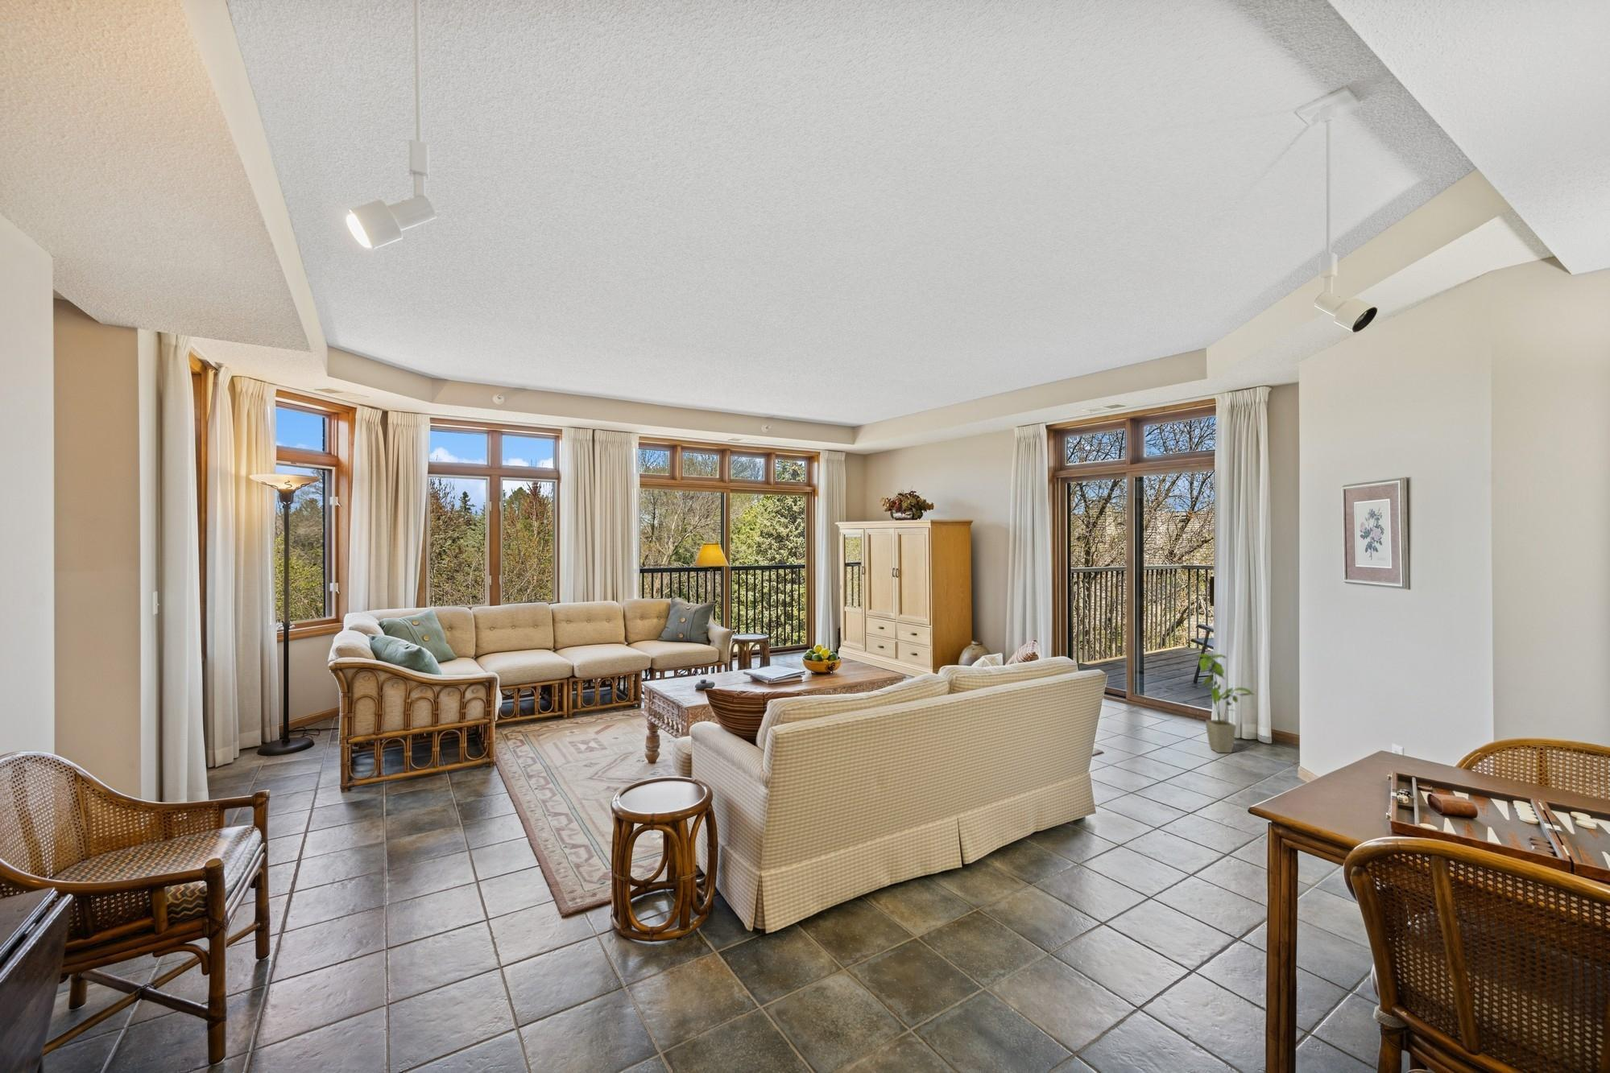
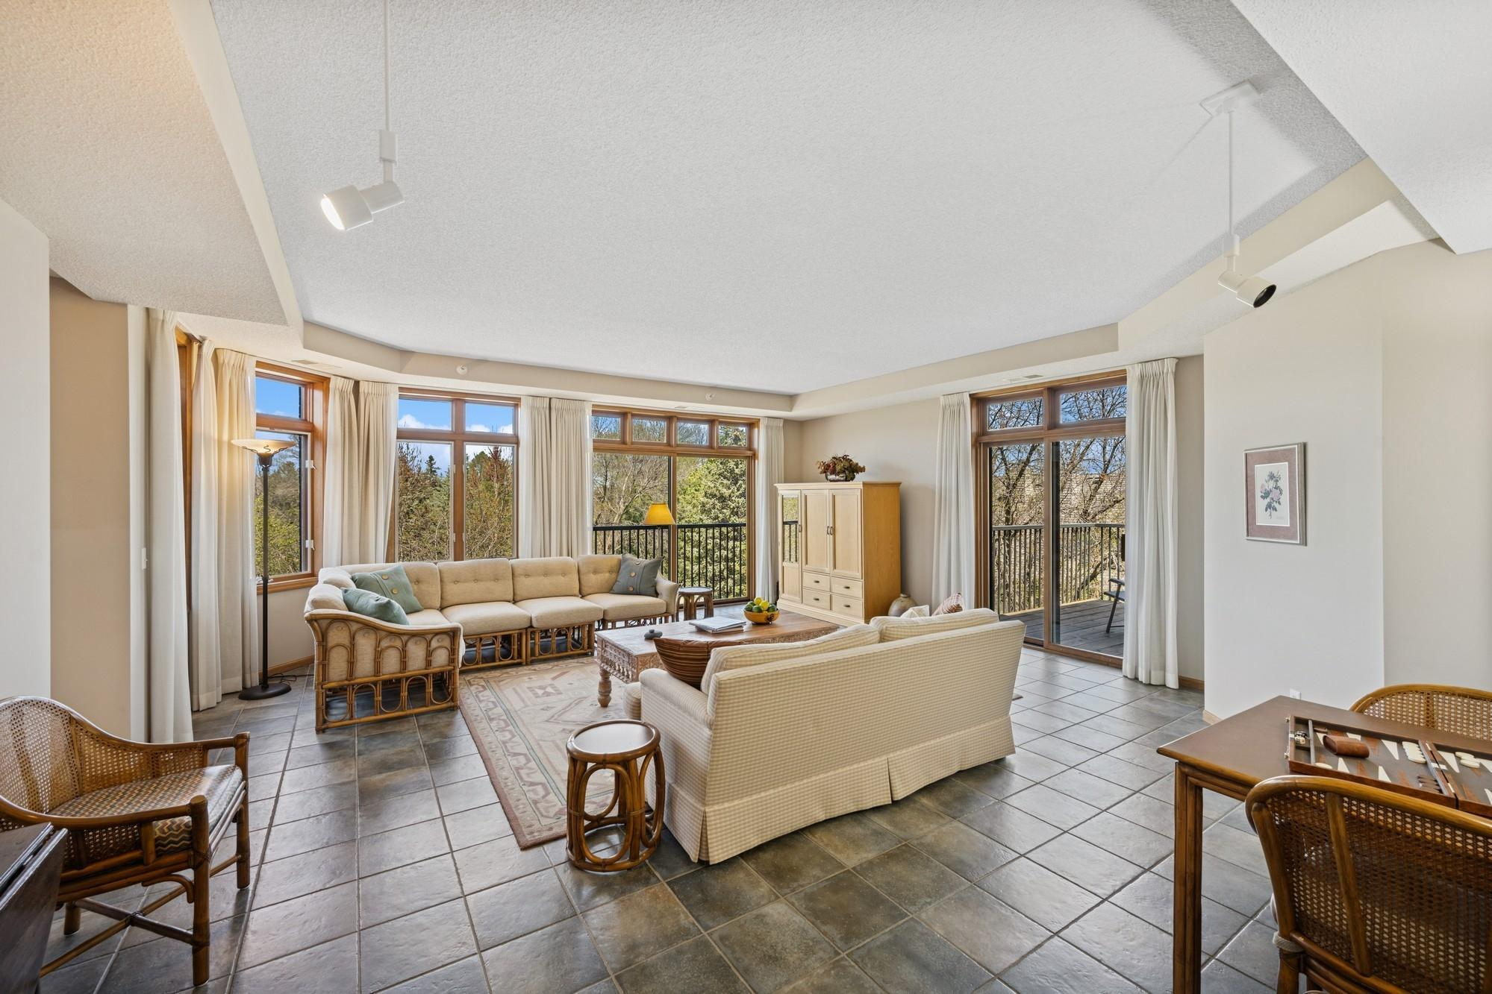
- house plant [1196,653,1254,753]
